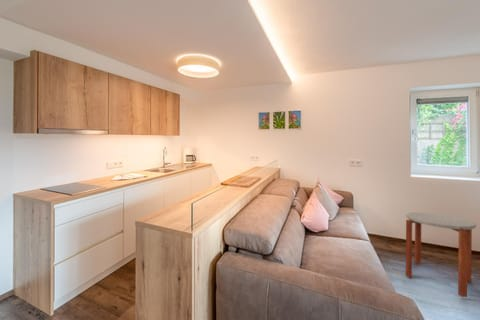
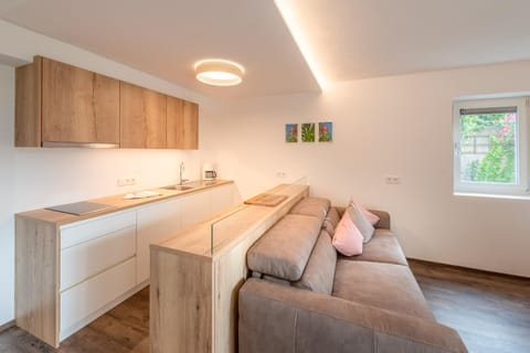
- side table [405,211,477,298]
